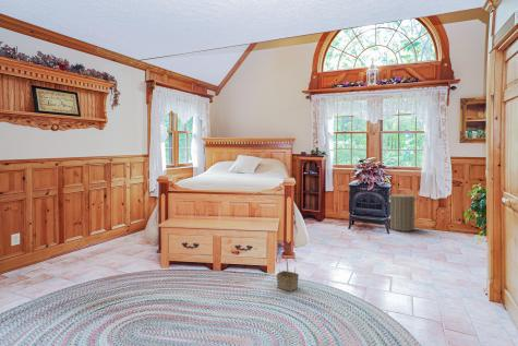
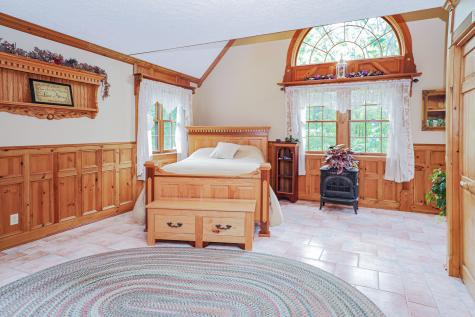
- basket [276,251,300,293]
- laundry hamper [389,189,419,232]
